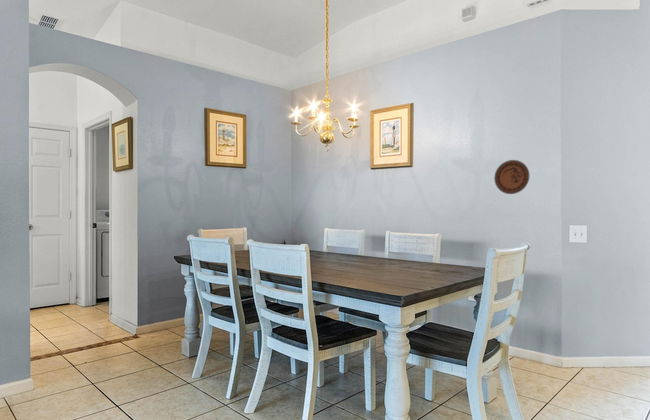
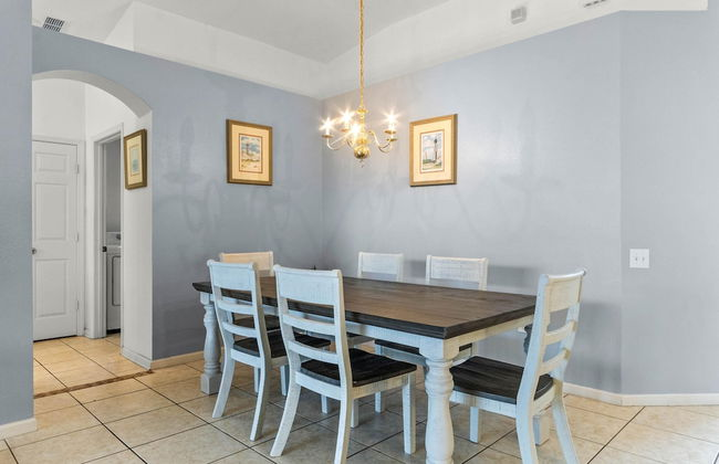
- decorative plate [493,159,530,195]
